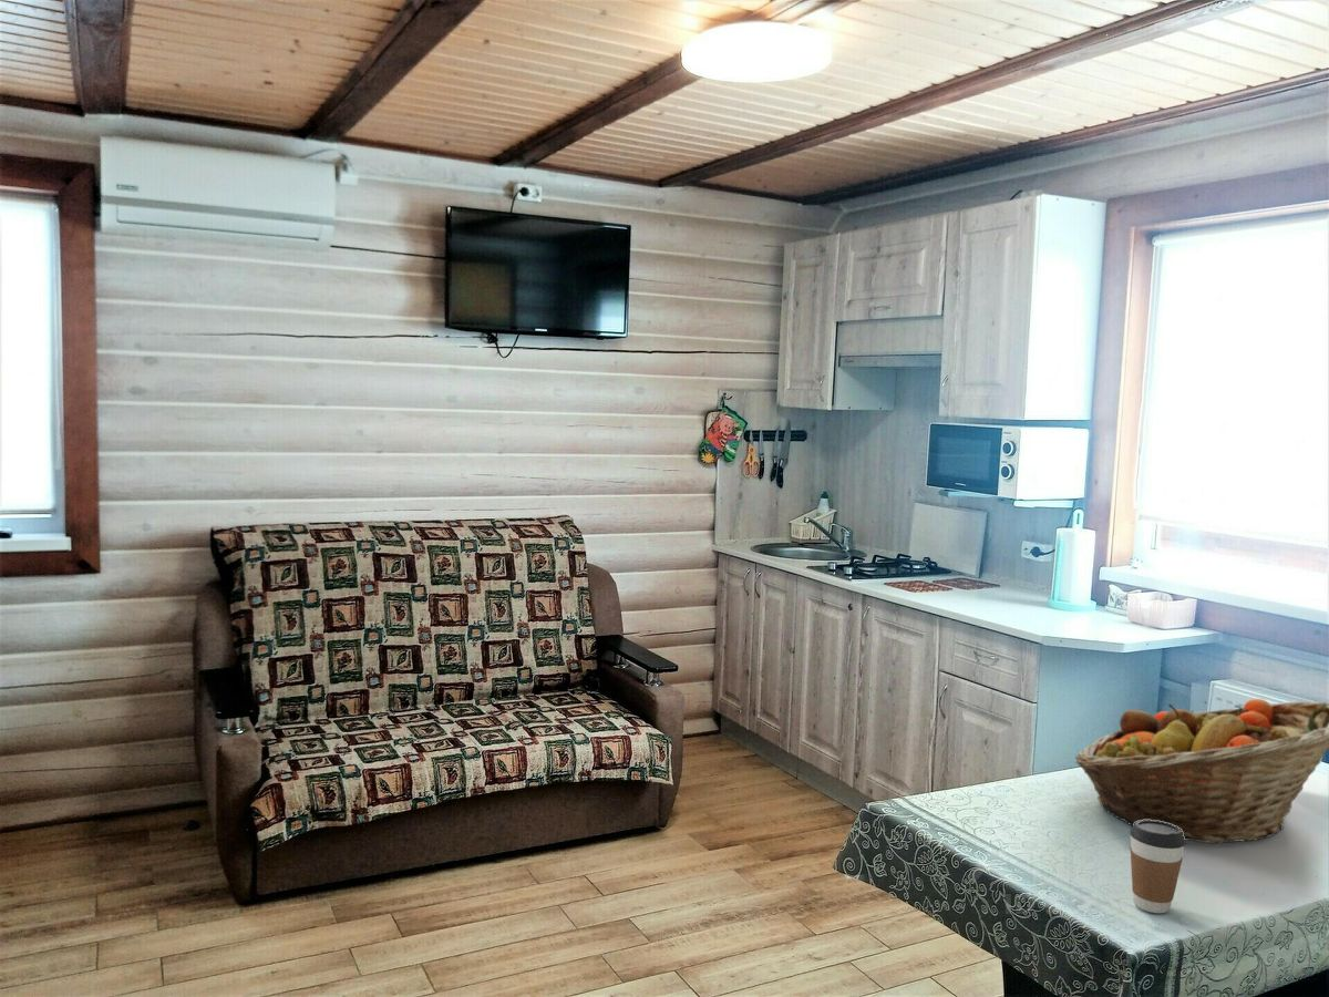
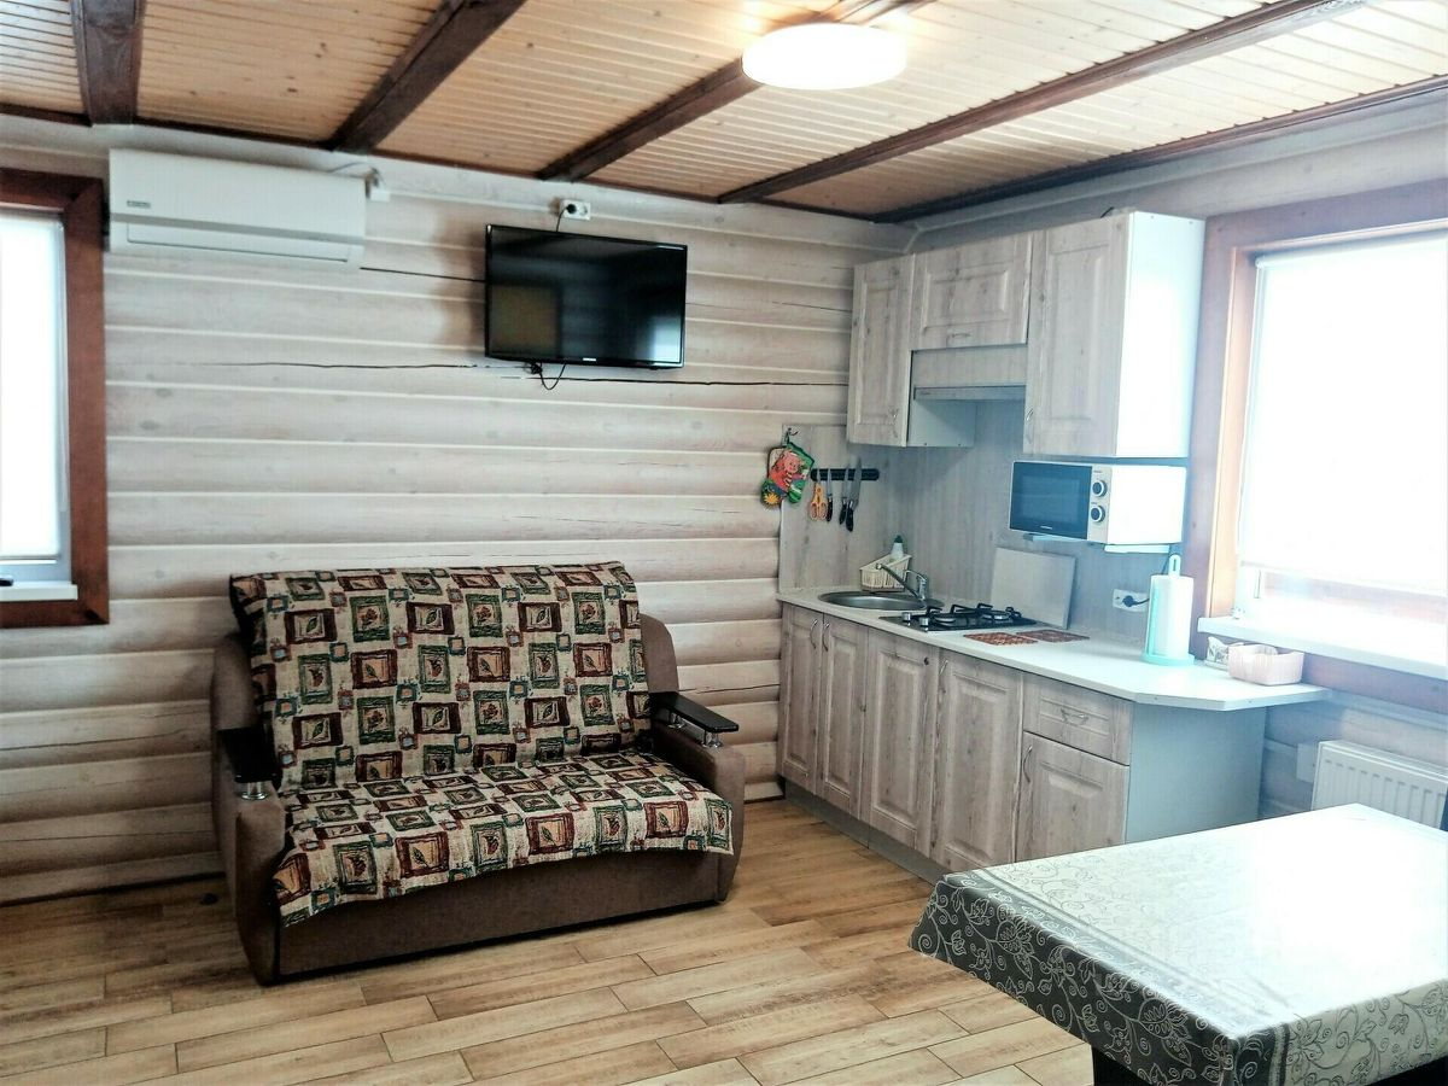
- coffee cup [1129,820,1186,914]
- fruit basket [1074,698,1329,845]
